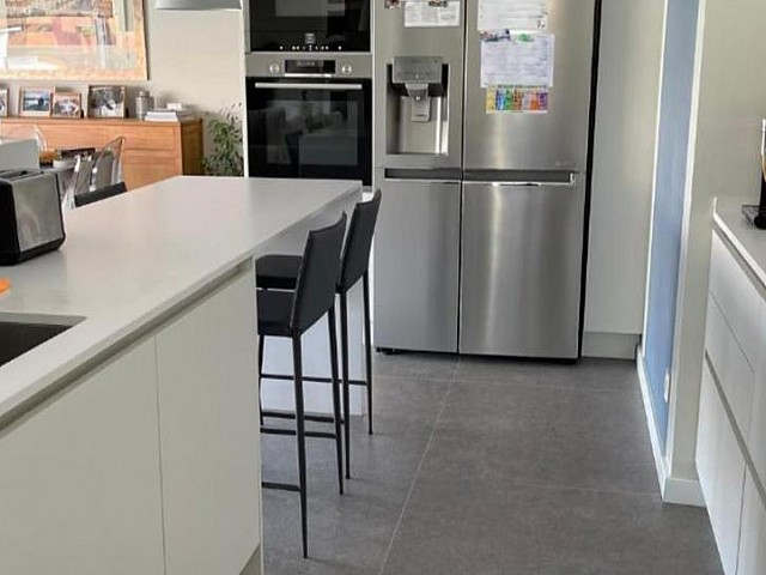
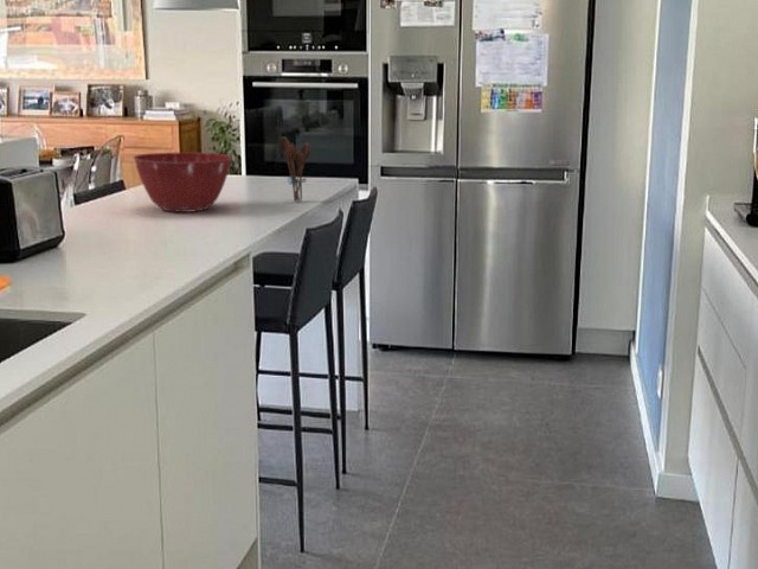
+ utensil holder [278,135,311,203]
+ mixing bowl [131,152,233,213]
